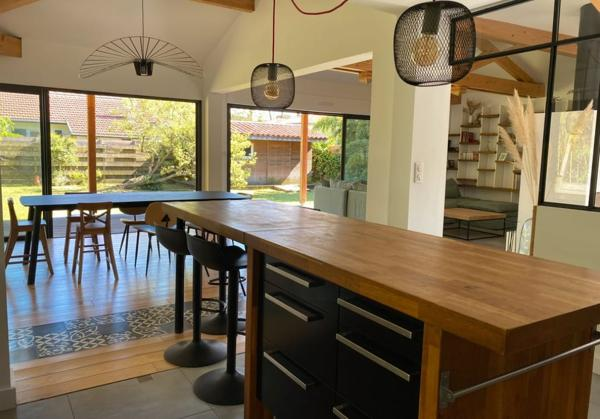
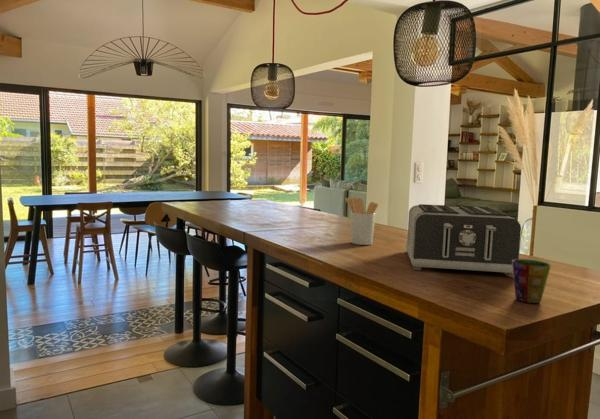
+ utensil holder [344,196,379,246]
+ toaster [405,203,522,278]
+ cup [512,258,552,304]
